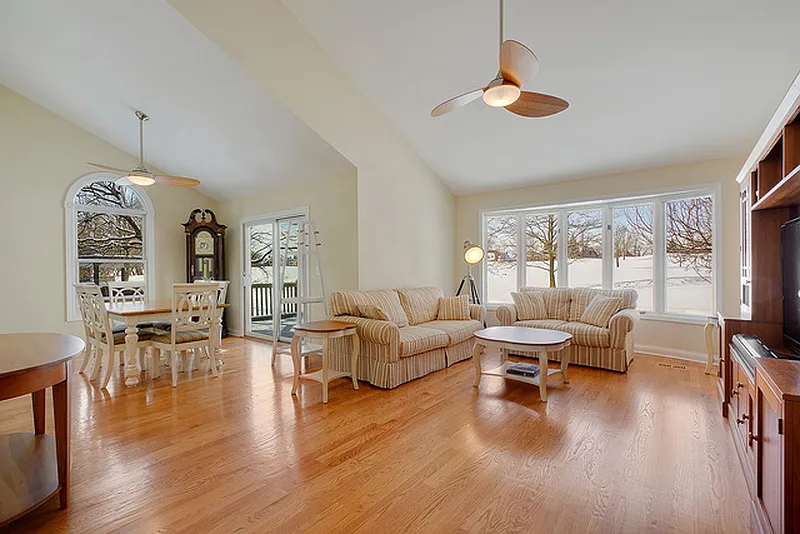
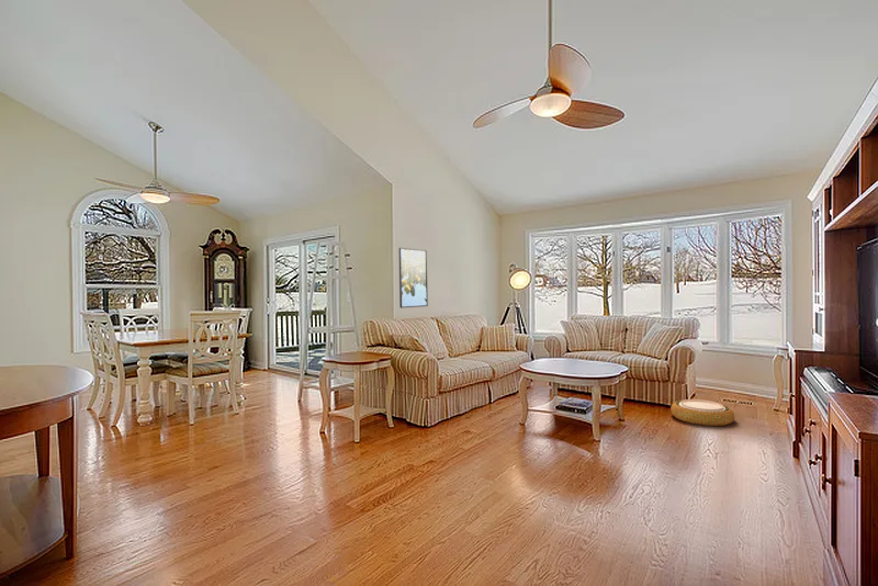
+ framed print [398,247,429,309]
+ woven basket [669,398,735,427]
